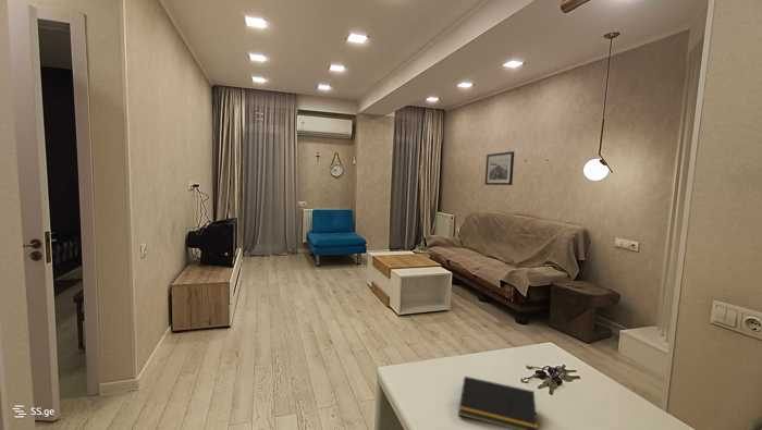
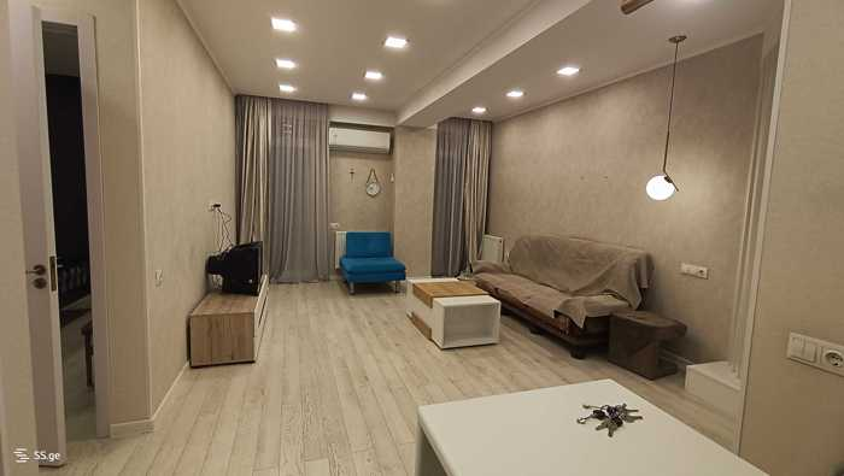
- notepad [457,376,539,430]
- wall art [484,150,515,186]
